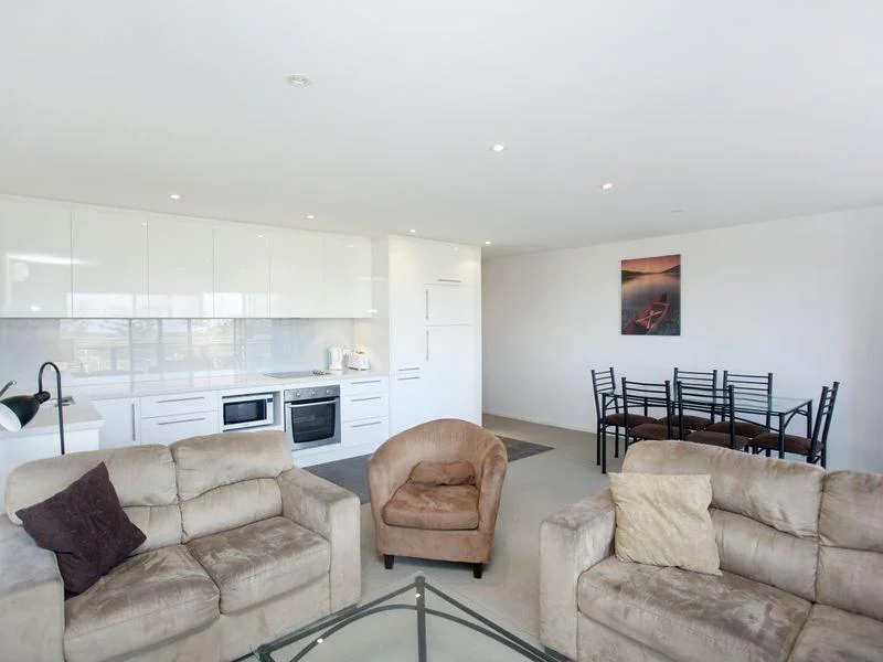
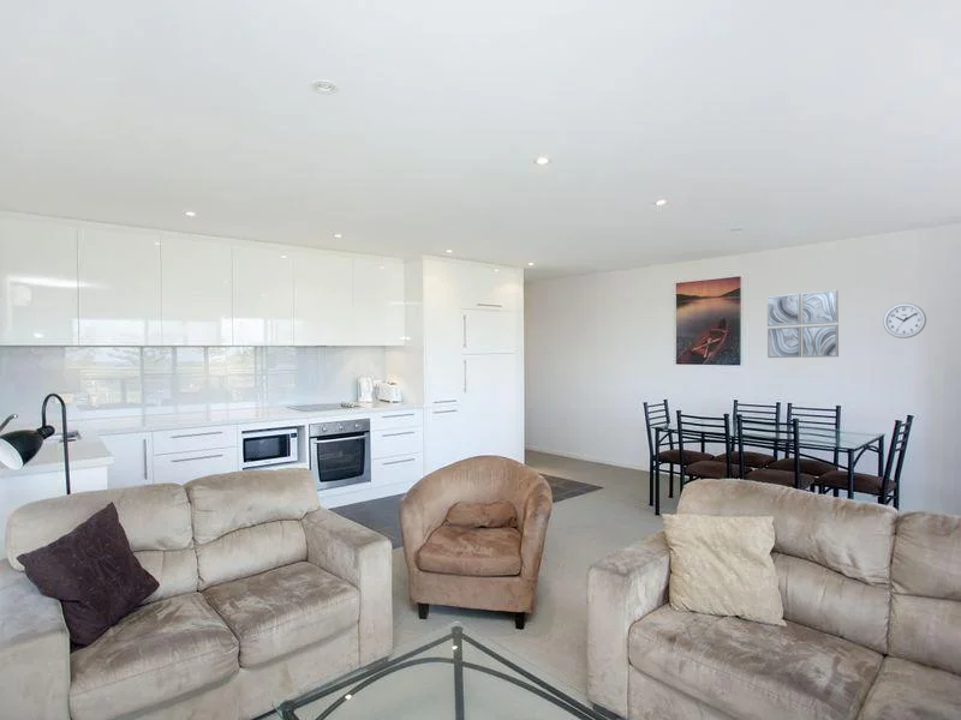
+ wall art [766,289,840,359]
+ wall clock [882,302,927,340]
